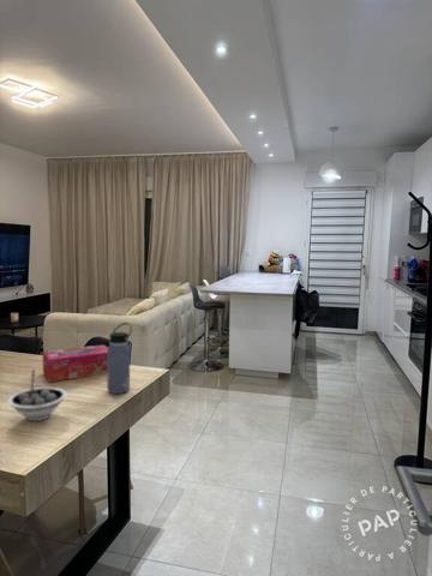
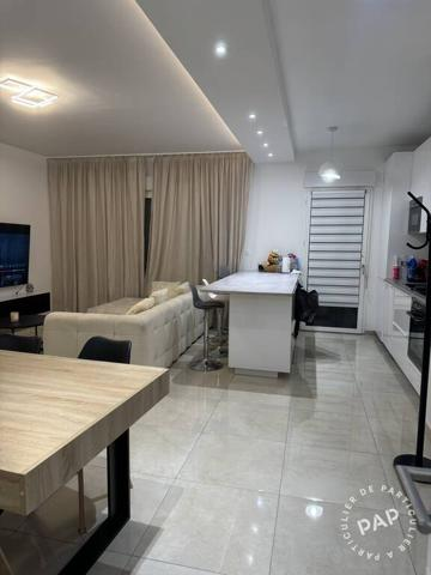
- tissue box [42,343,109,383]
- bowl [6,368,68,422]
- water bottle [106,322,133,395]
